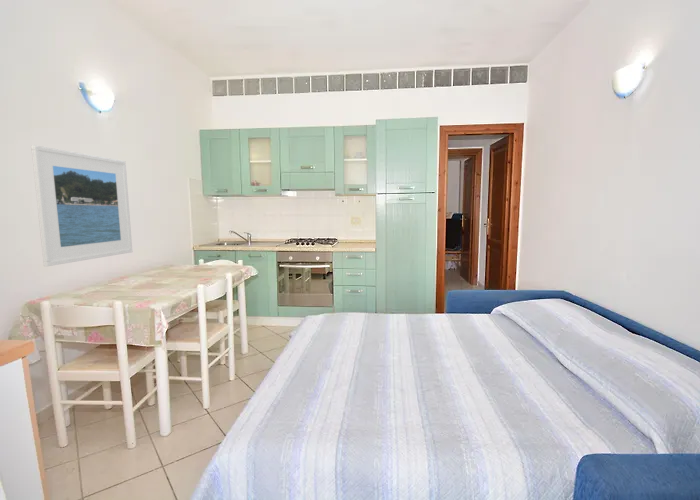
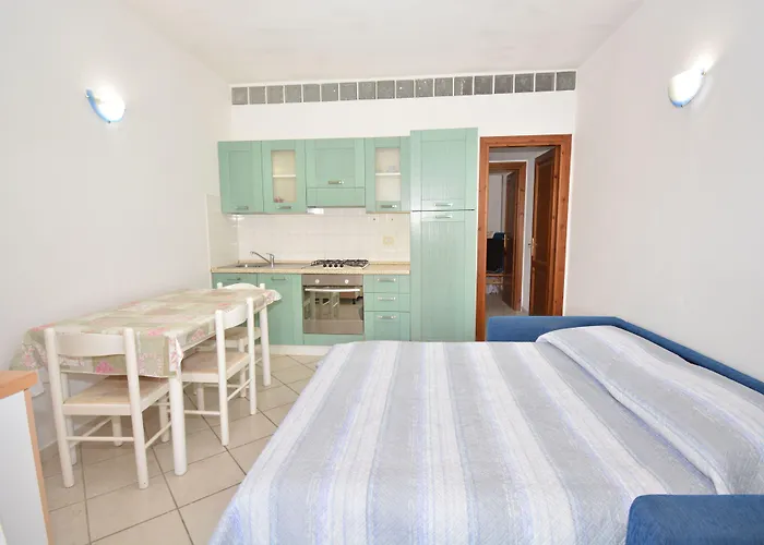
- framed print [30,144,133,267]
